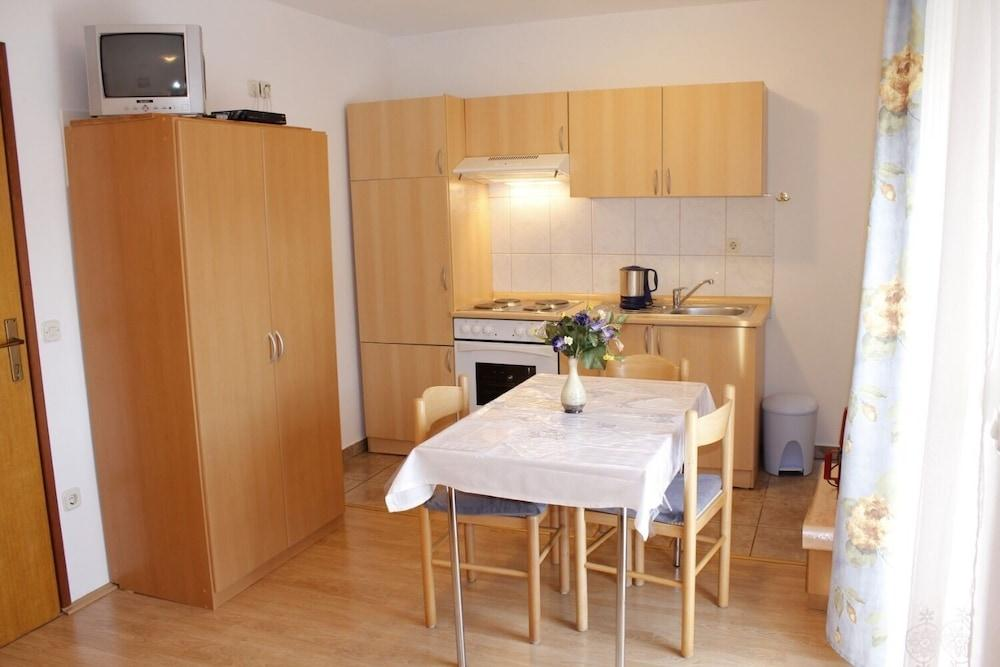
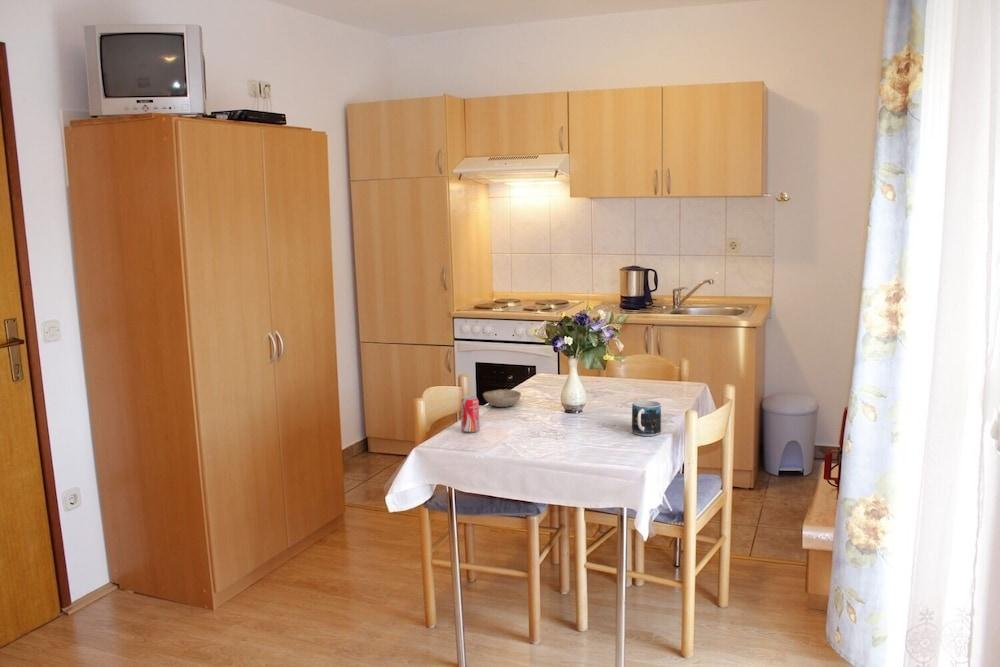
+ bowl [482,388,522,408]
+ mug [631,400,662,437]
+ beverage can [460,395,480,434]
